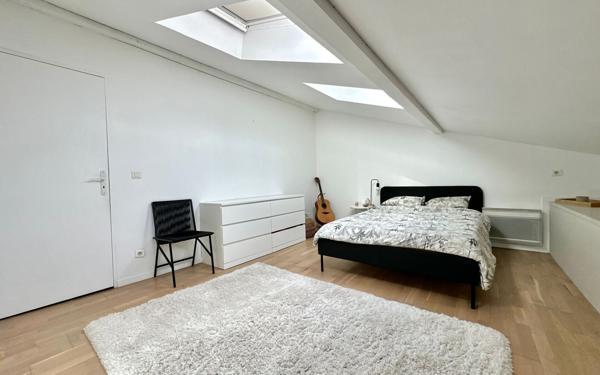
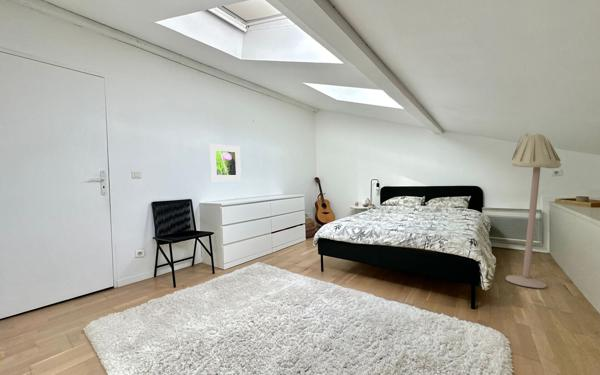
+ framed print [209,143,242,182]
+ floor lamp [505,132,562,289]
